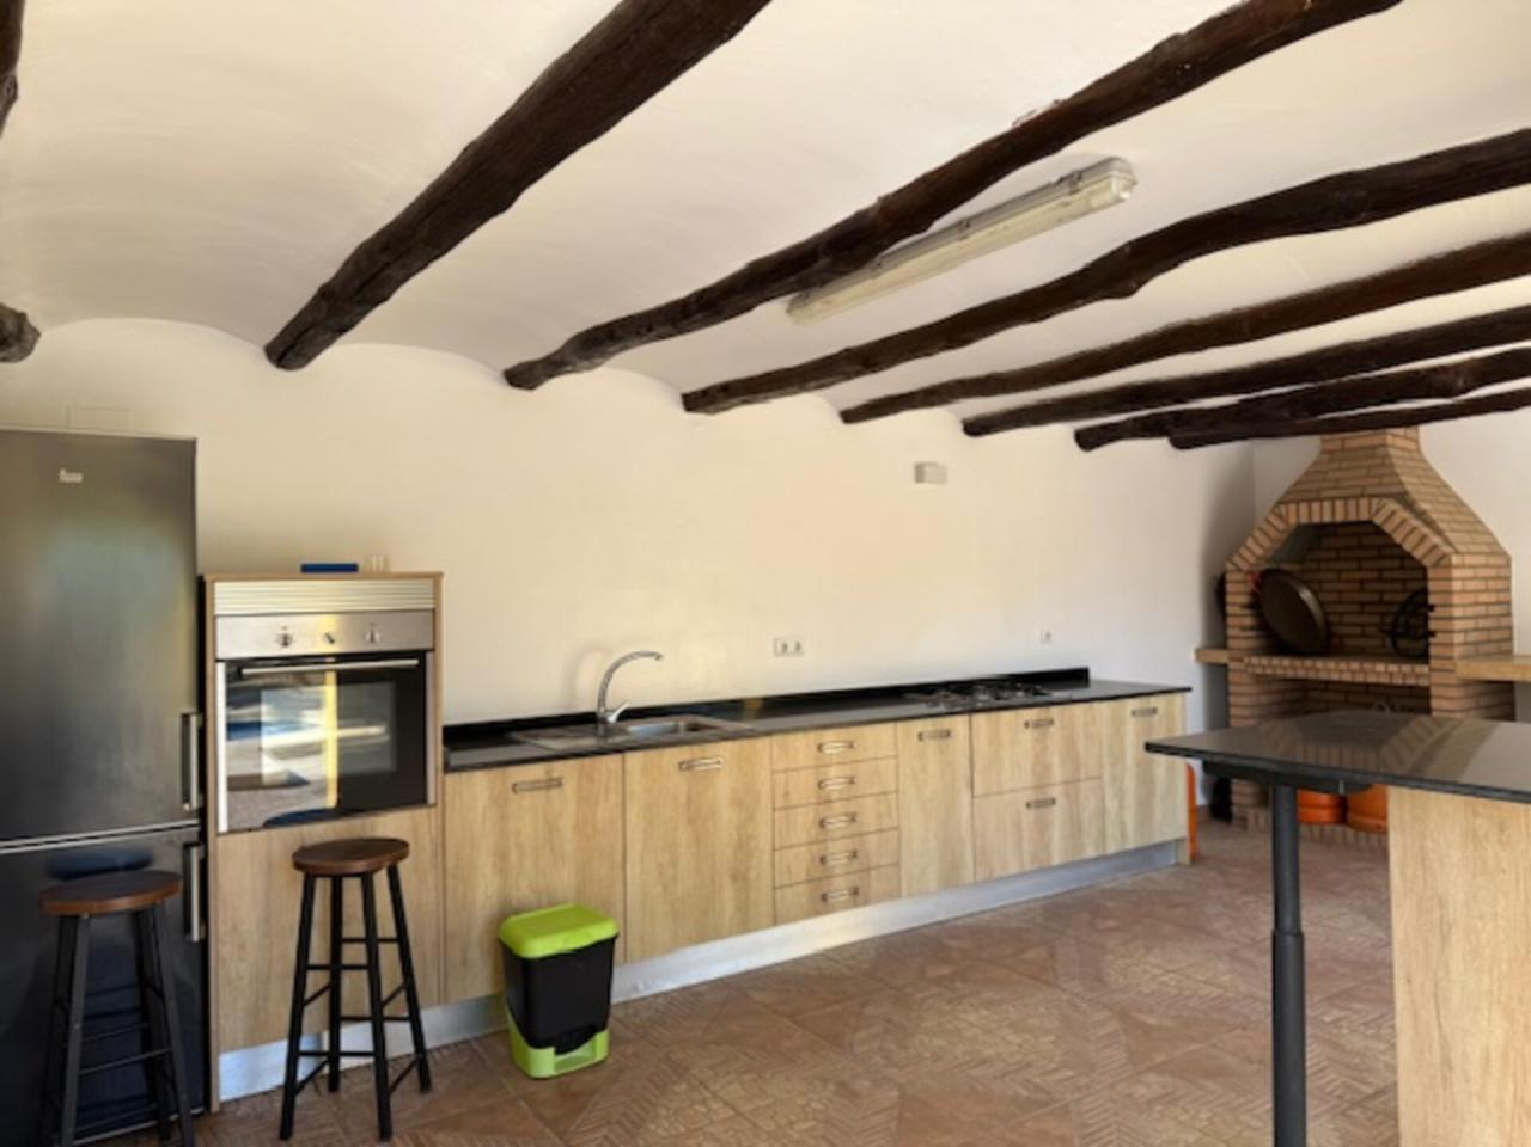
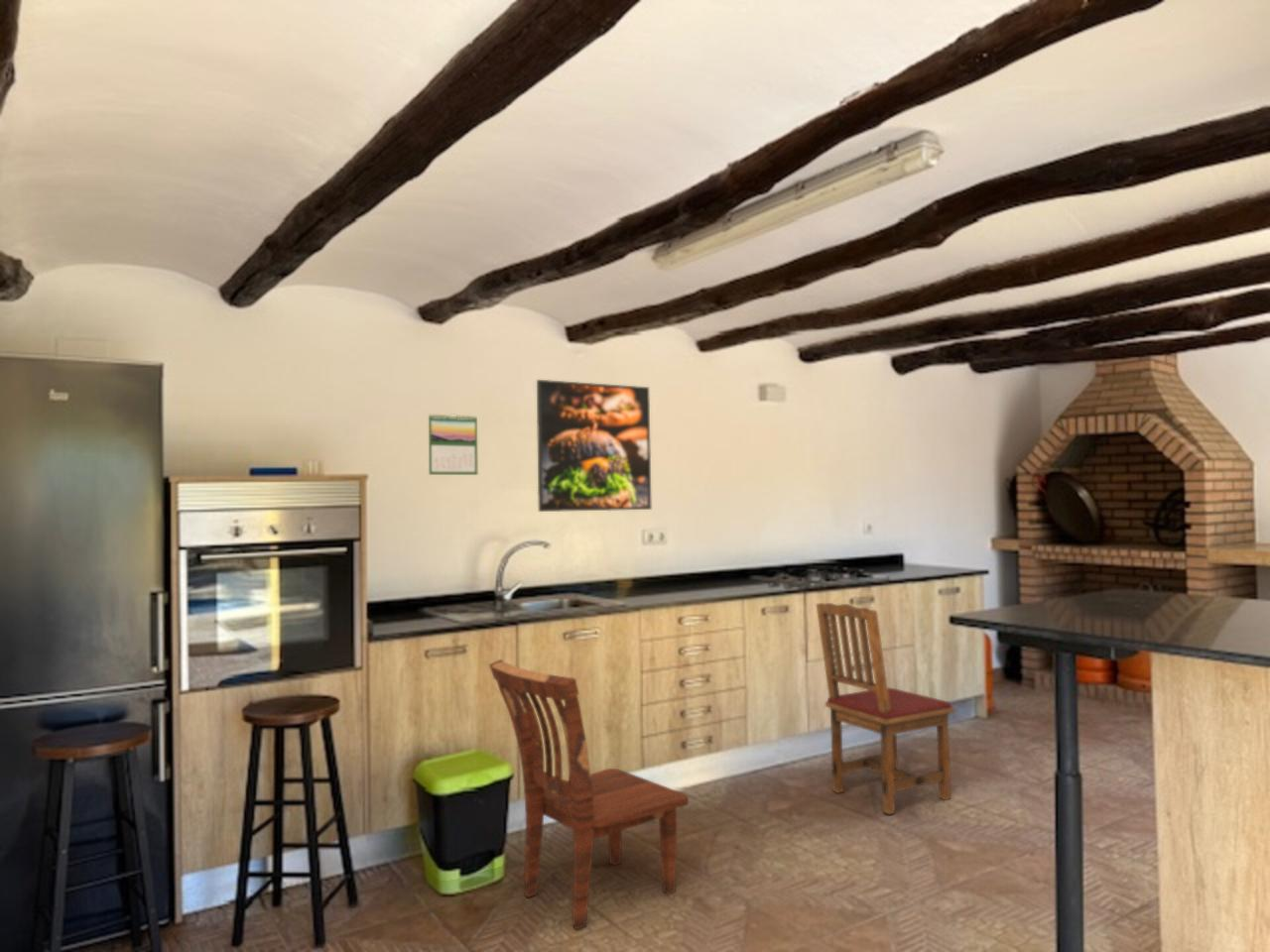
+ dining chair [815,602,955,815]
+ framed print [536,379,653,513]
+ dining chair [488,658,690,930]
+ calendar [428,413,479,476]
